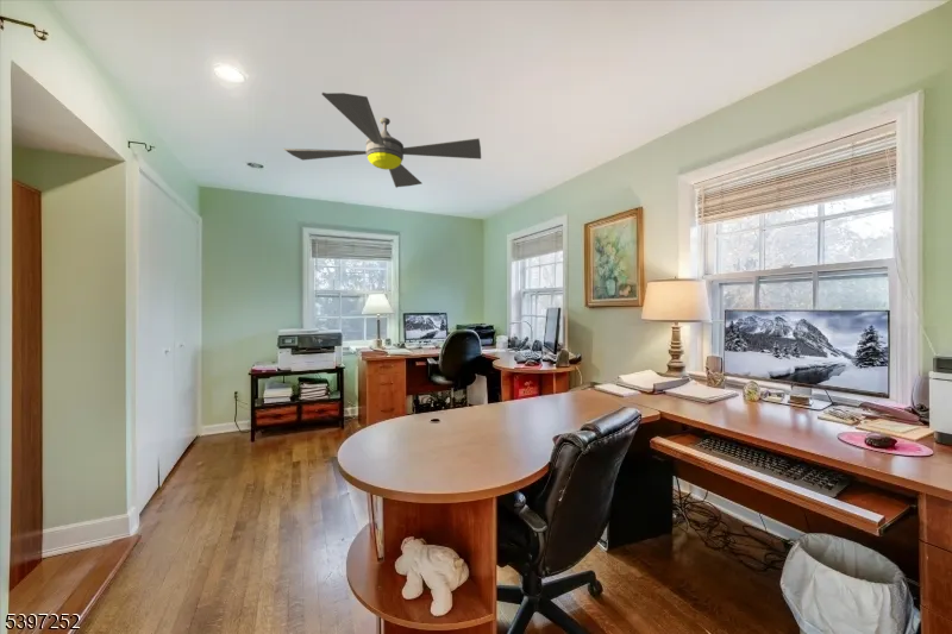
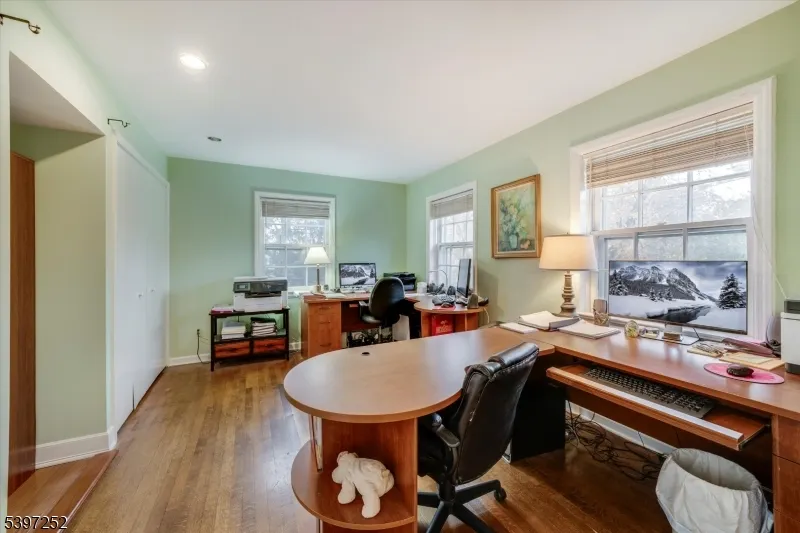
- ceiling fan [282,92,482,189]
